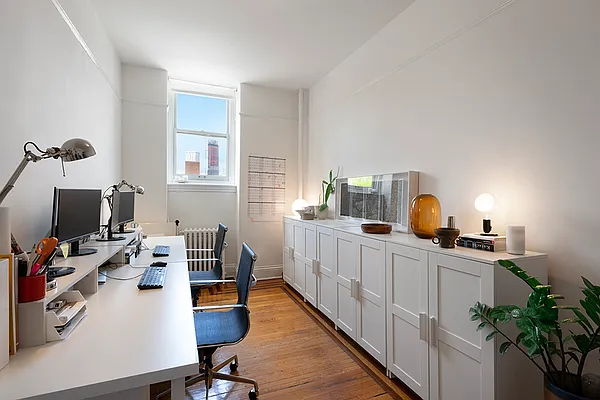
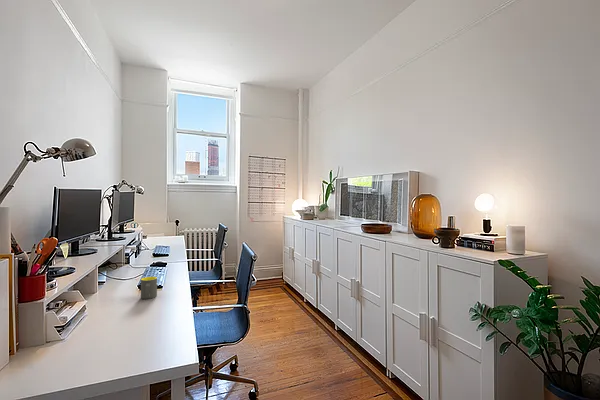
+ mug [140,276,158,300]
